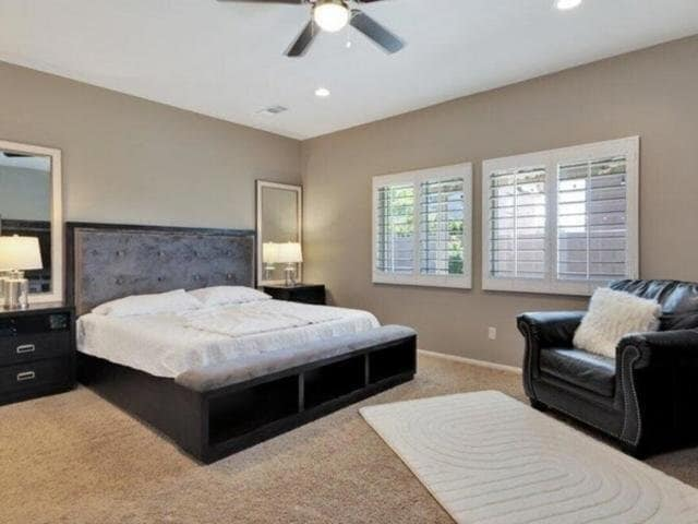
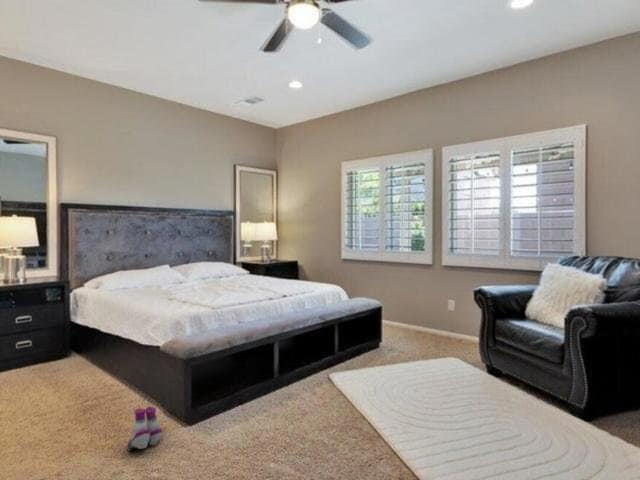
+ boots [126,406,164,452]
